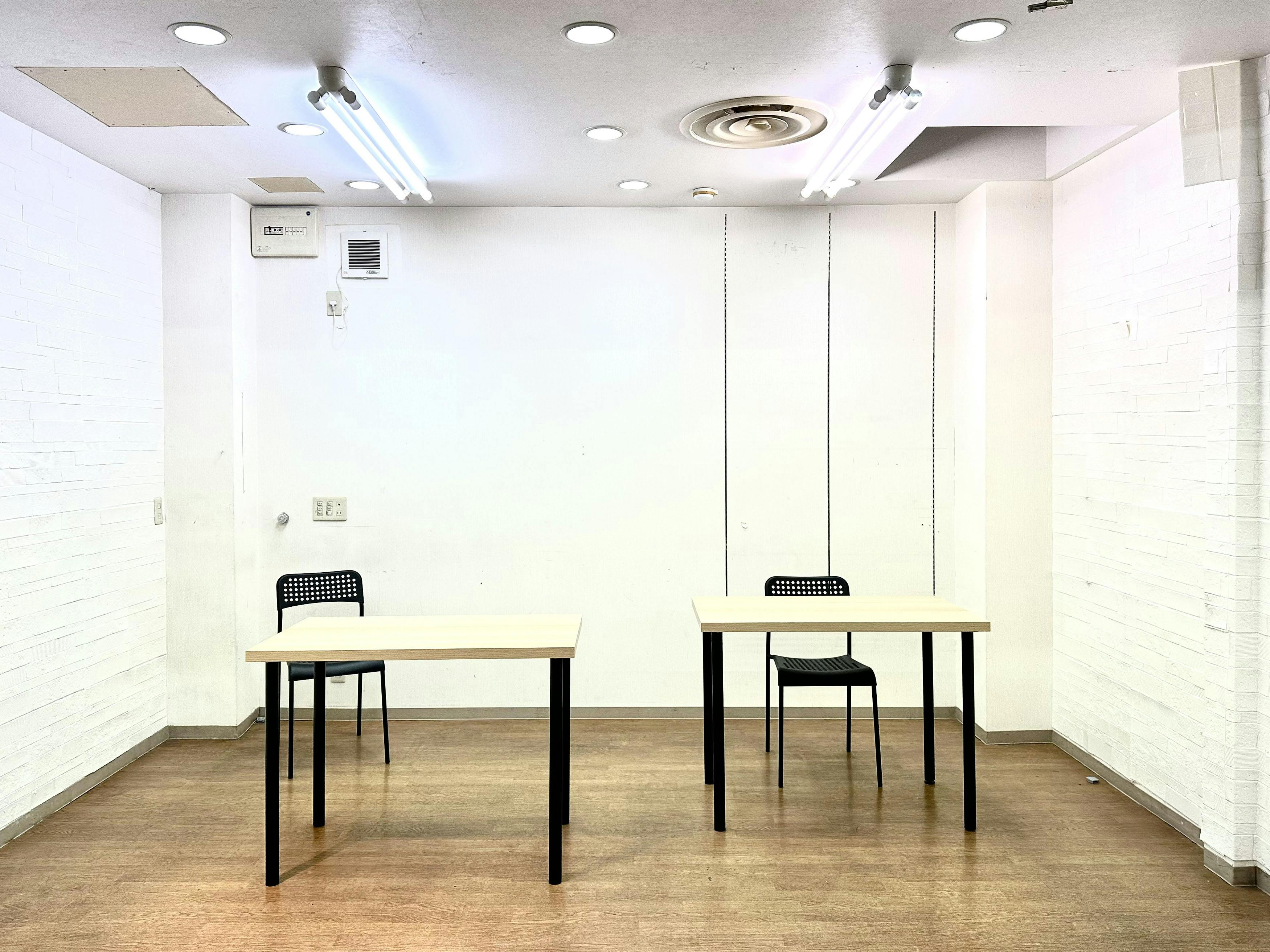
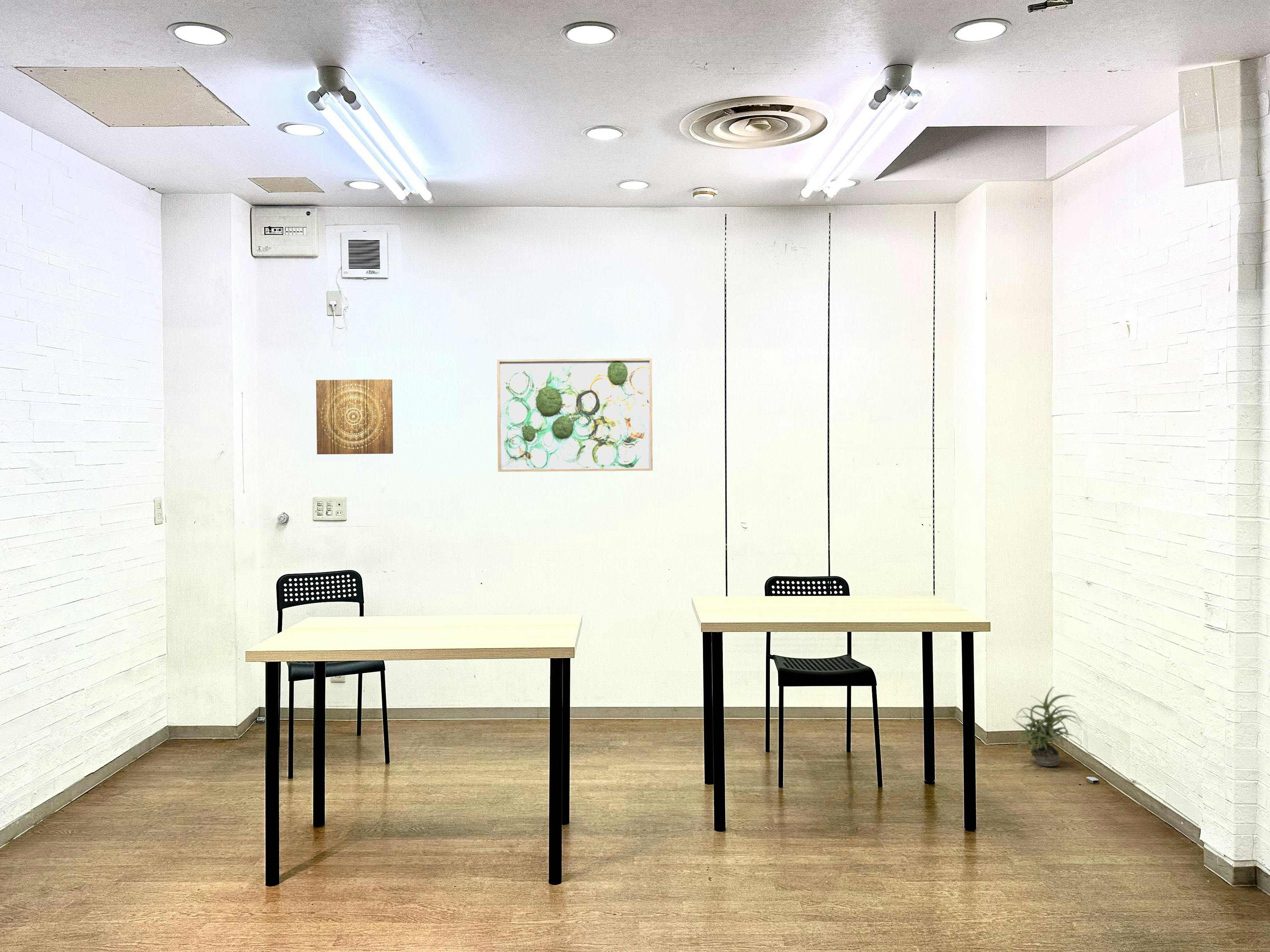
+ wall art [316,379,393,455]
+ potted plant [1012,686,1084,767]
+ wall art [497,358,653,472]
